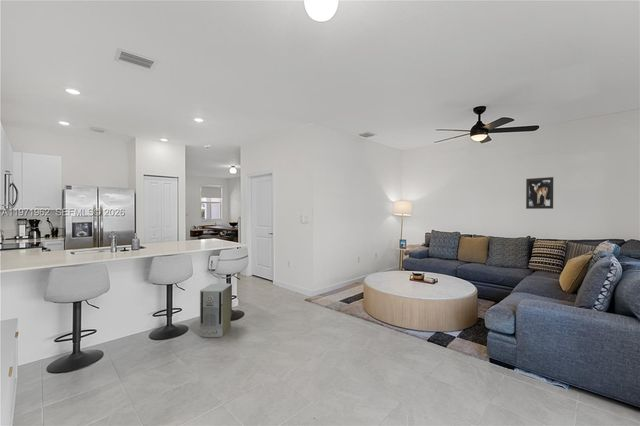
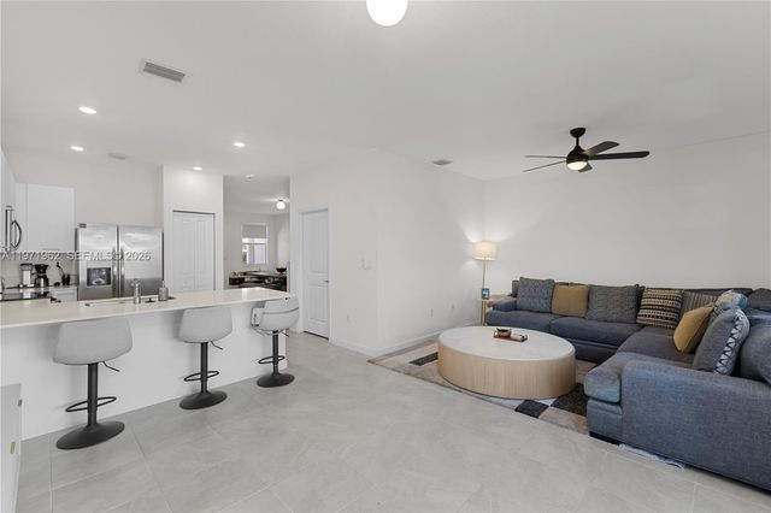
- air purifier [199,282,233,338]
- wall art [525,176,554,210]
